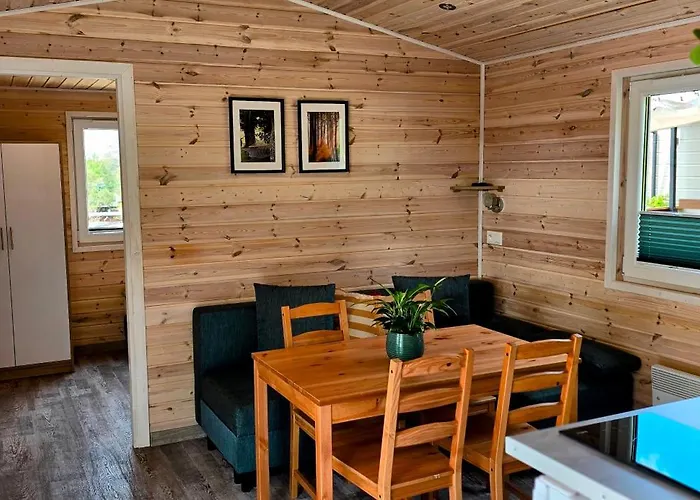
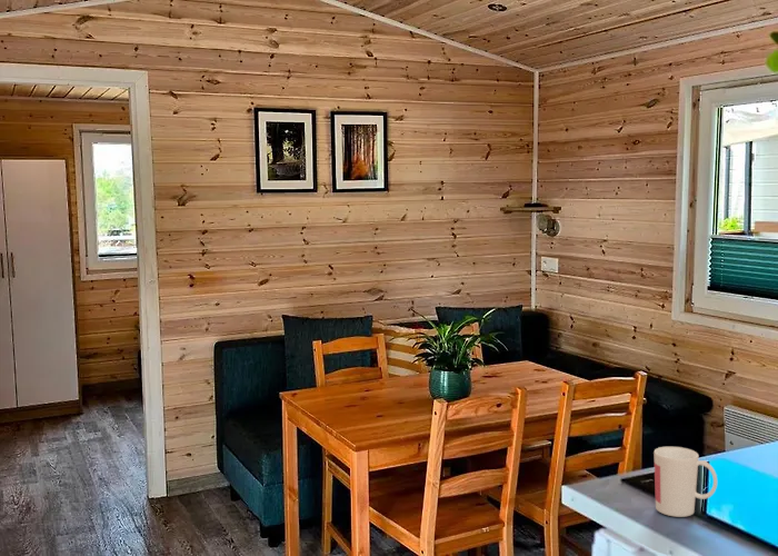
+ mug [652,446,718,518]
